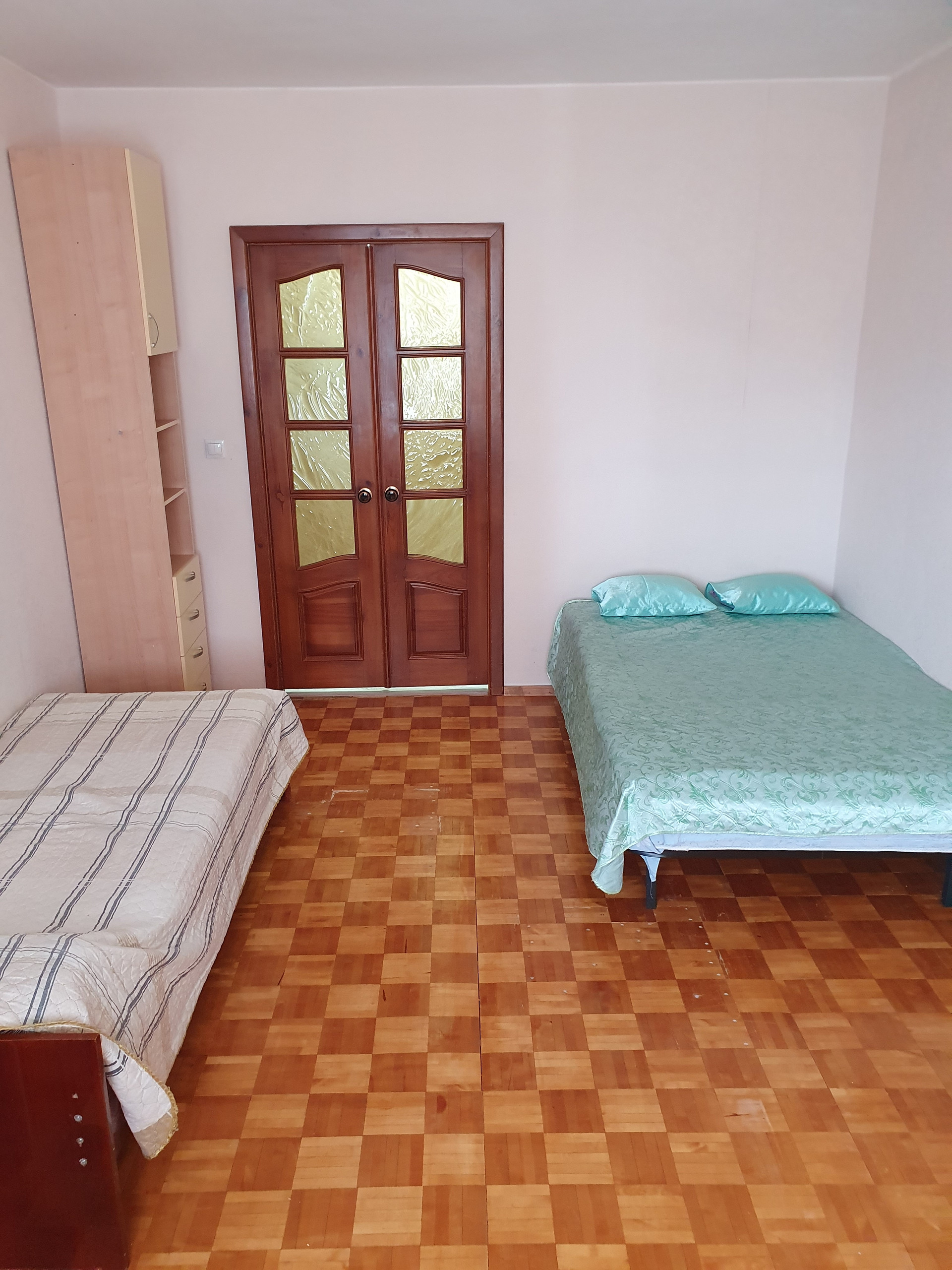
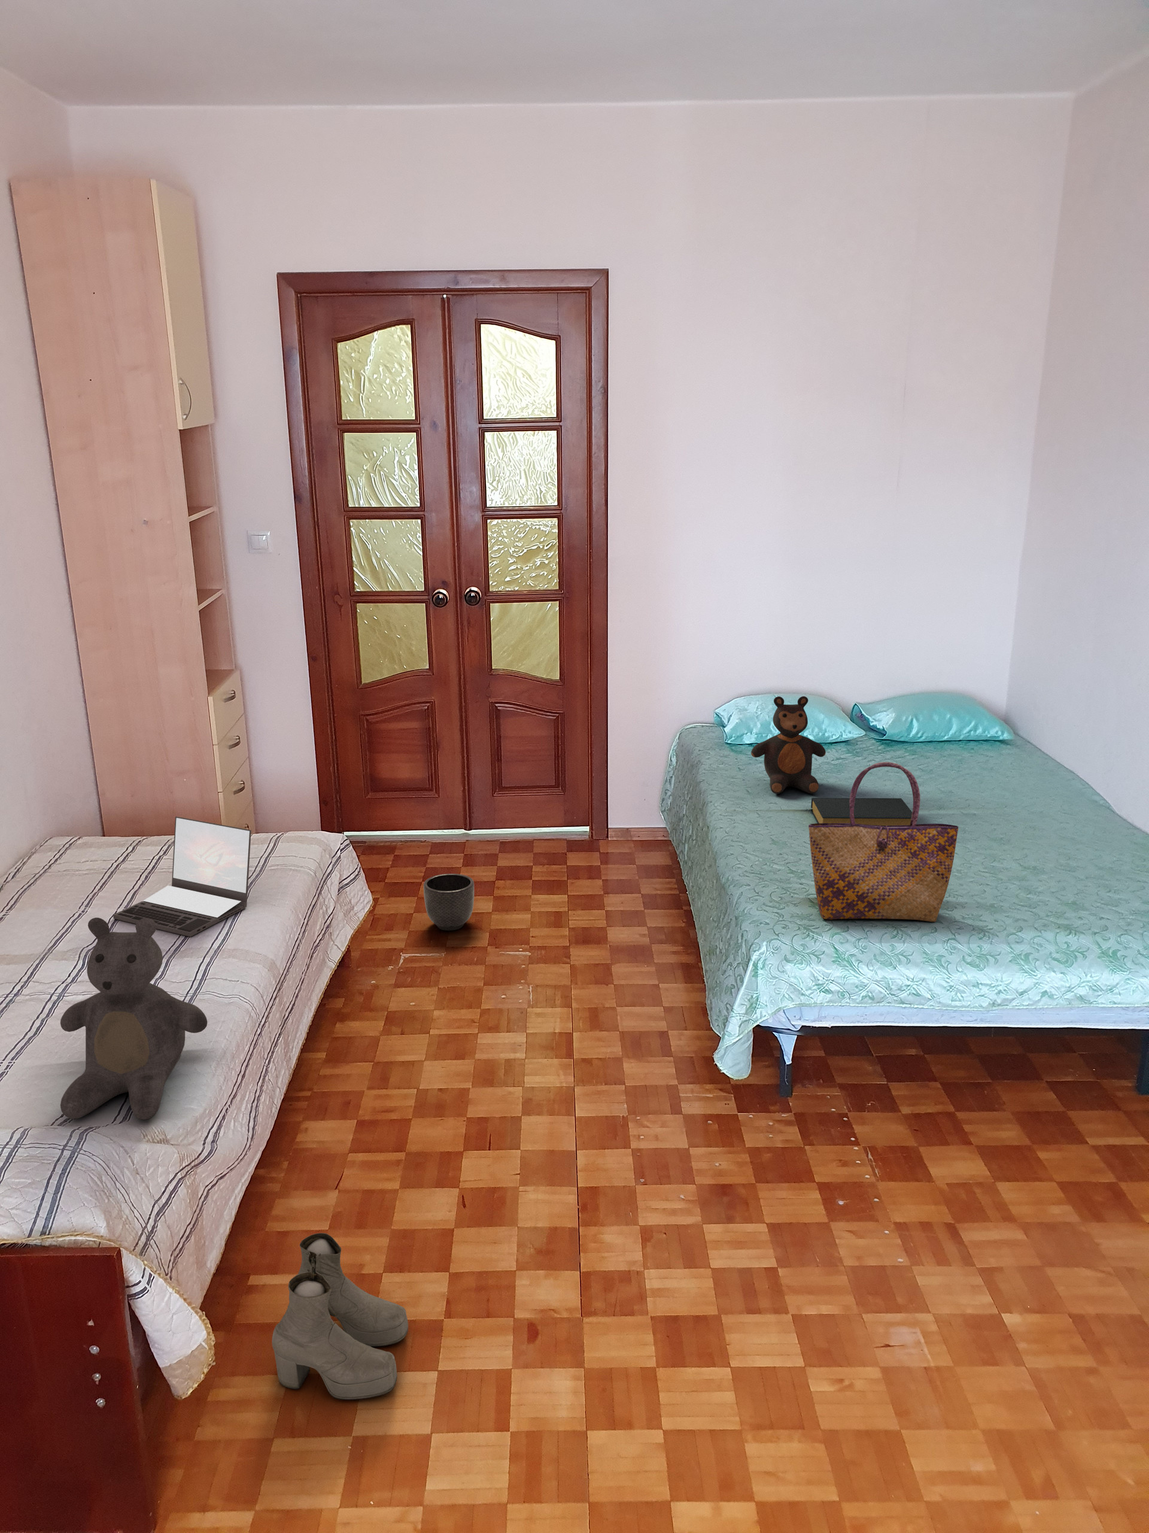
+ tote bag [807,762,960,922]
+ teddy bear [60,917,209,1120]
+ laptop [112,816,252,937]
+ boots [272,1232,409,1400]
+ teddy bear [751,695,827,794]
+ planter [424,873,474,931]
+ hardback book [810,797,912,826]
